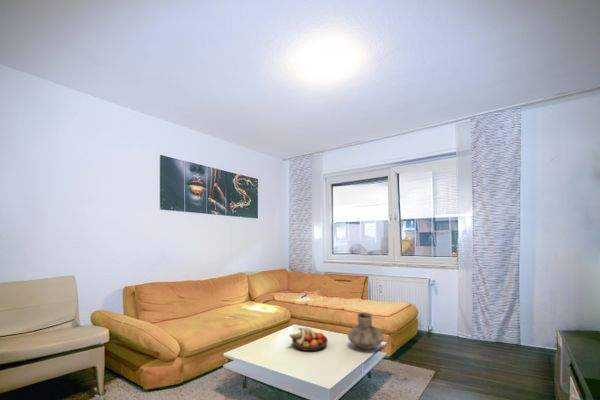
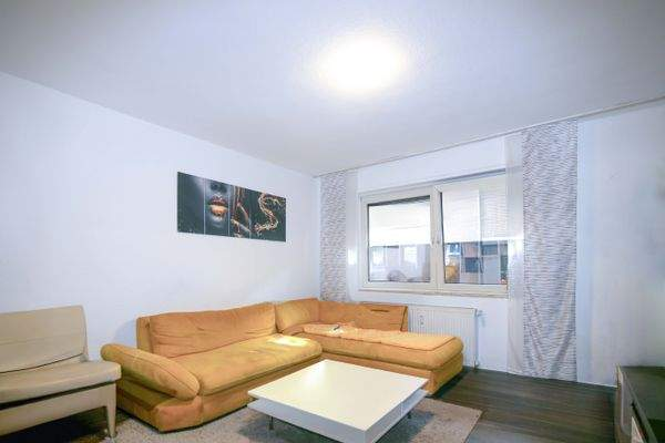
- vase [347,311,385,350]
- fruit bowl [288,327,329,352]
